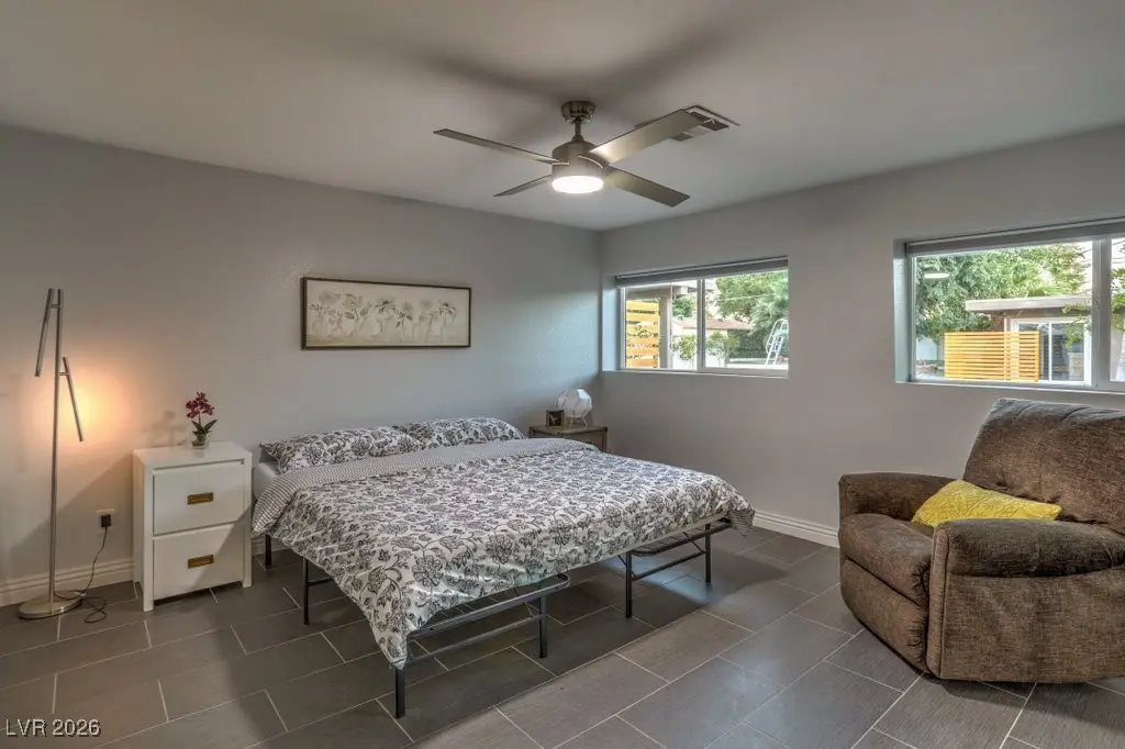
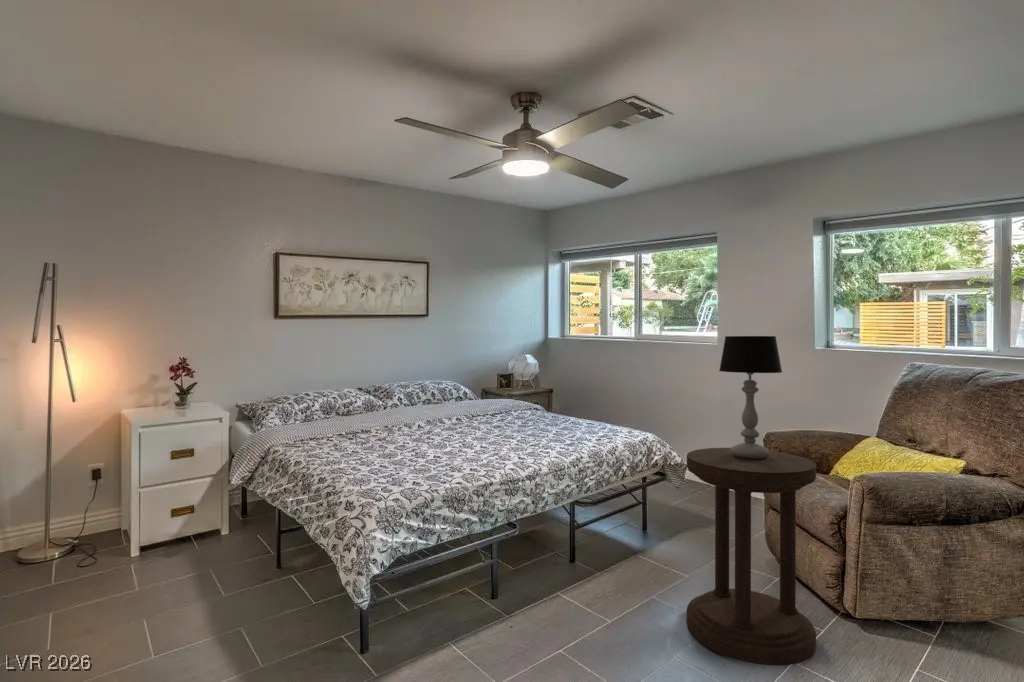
+ side table [685,447,817,667]
+ table lamp [718,335,783,459]
